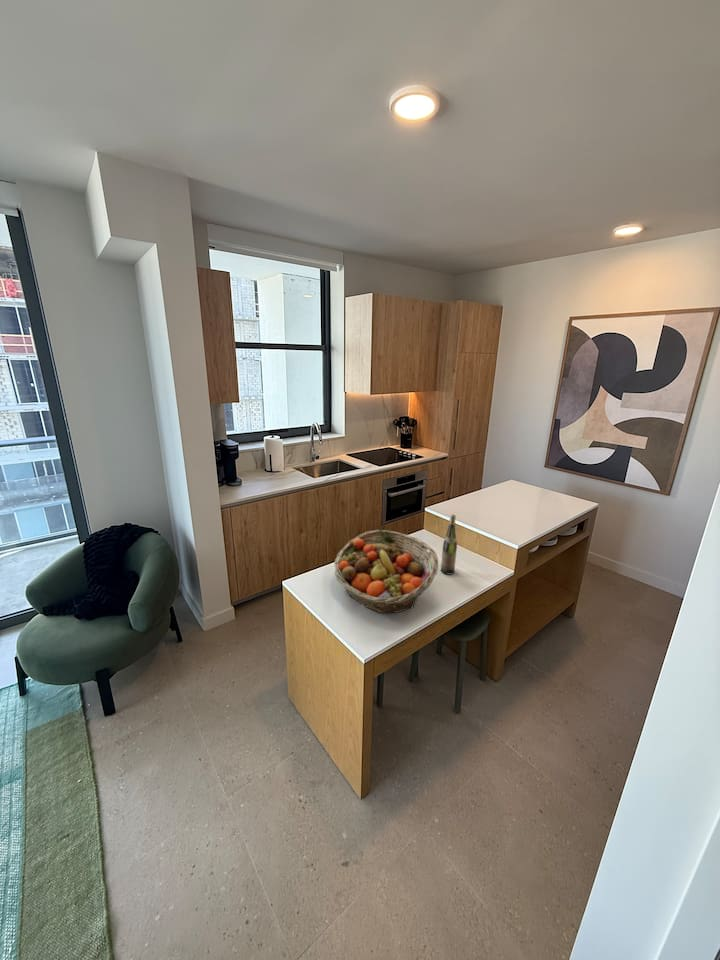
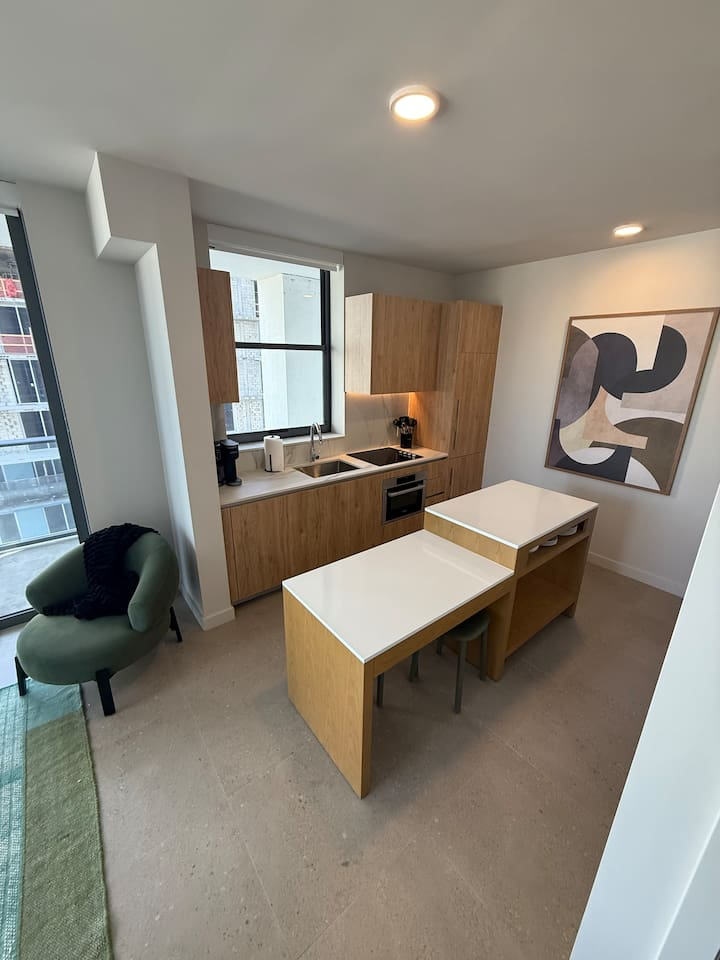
- wine bottle [440,514,458,575]
- fruit basket [333,529,439,614]
